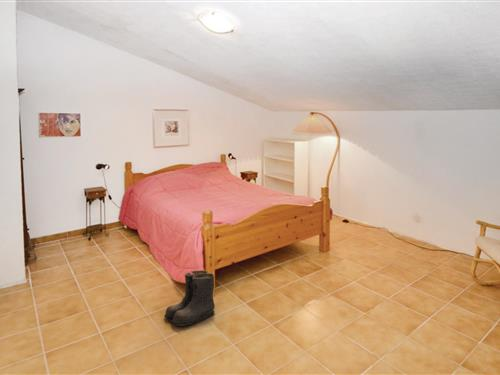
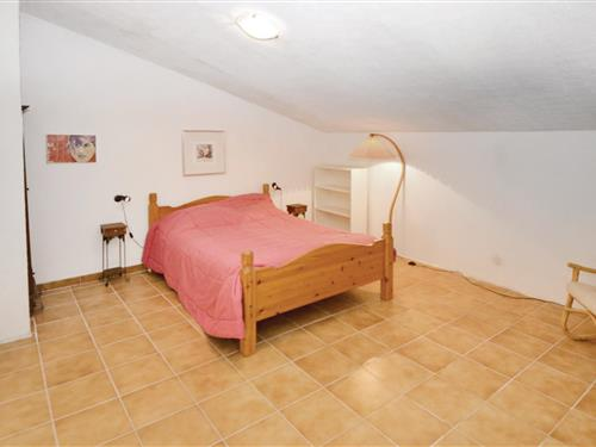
- boots [163,269,216,327]
